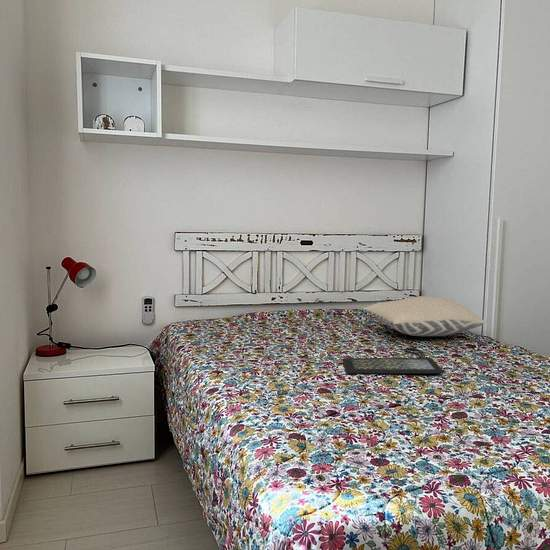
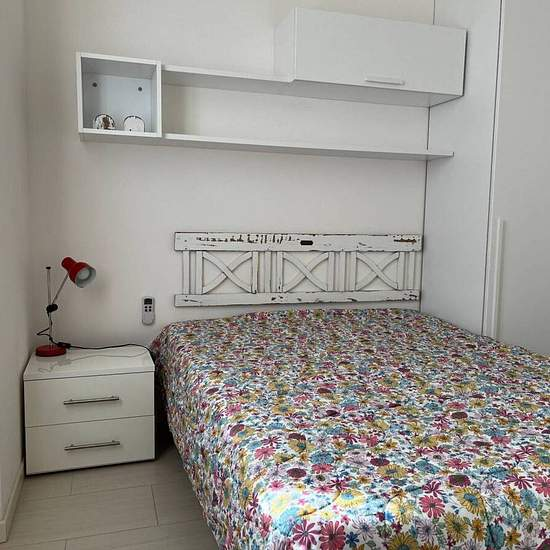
- clutch bag [336,347,445,375]
- pillow [362,295,486,337]
